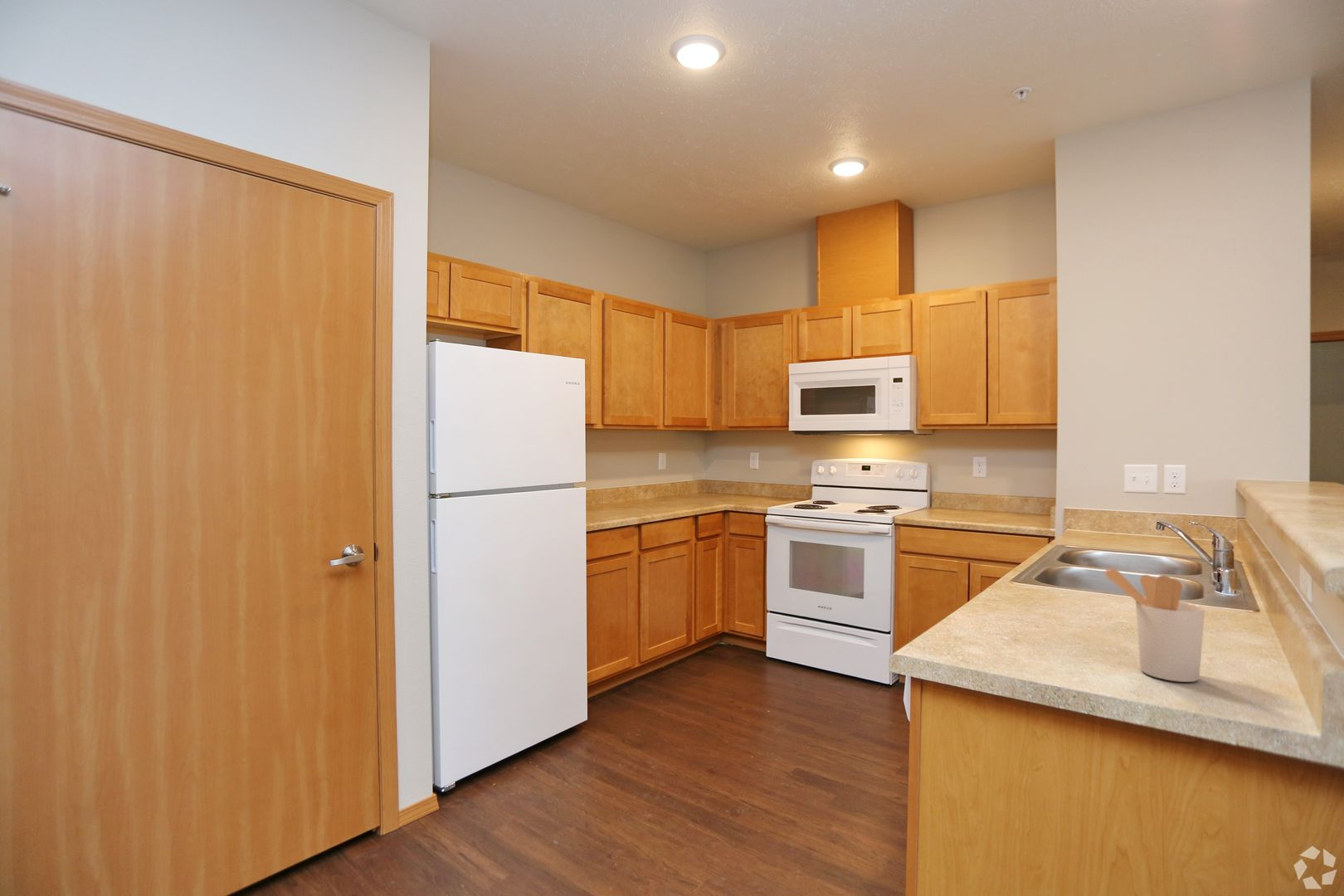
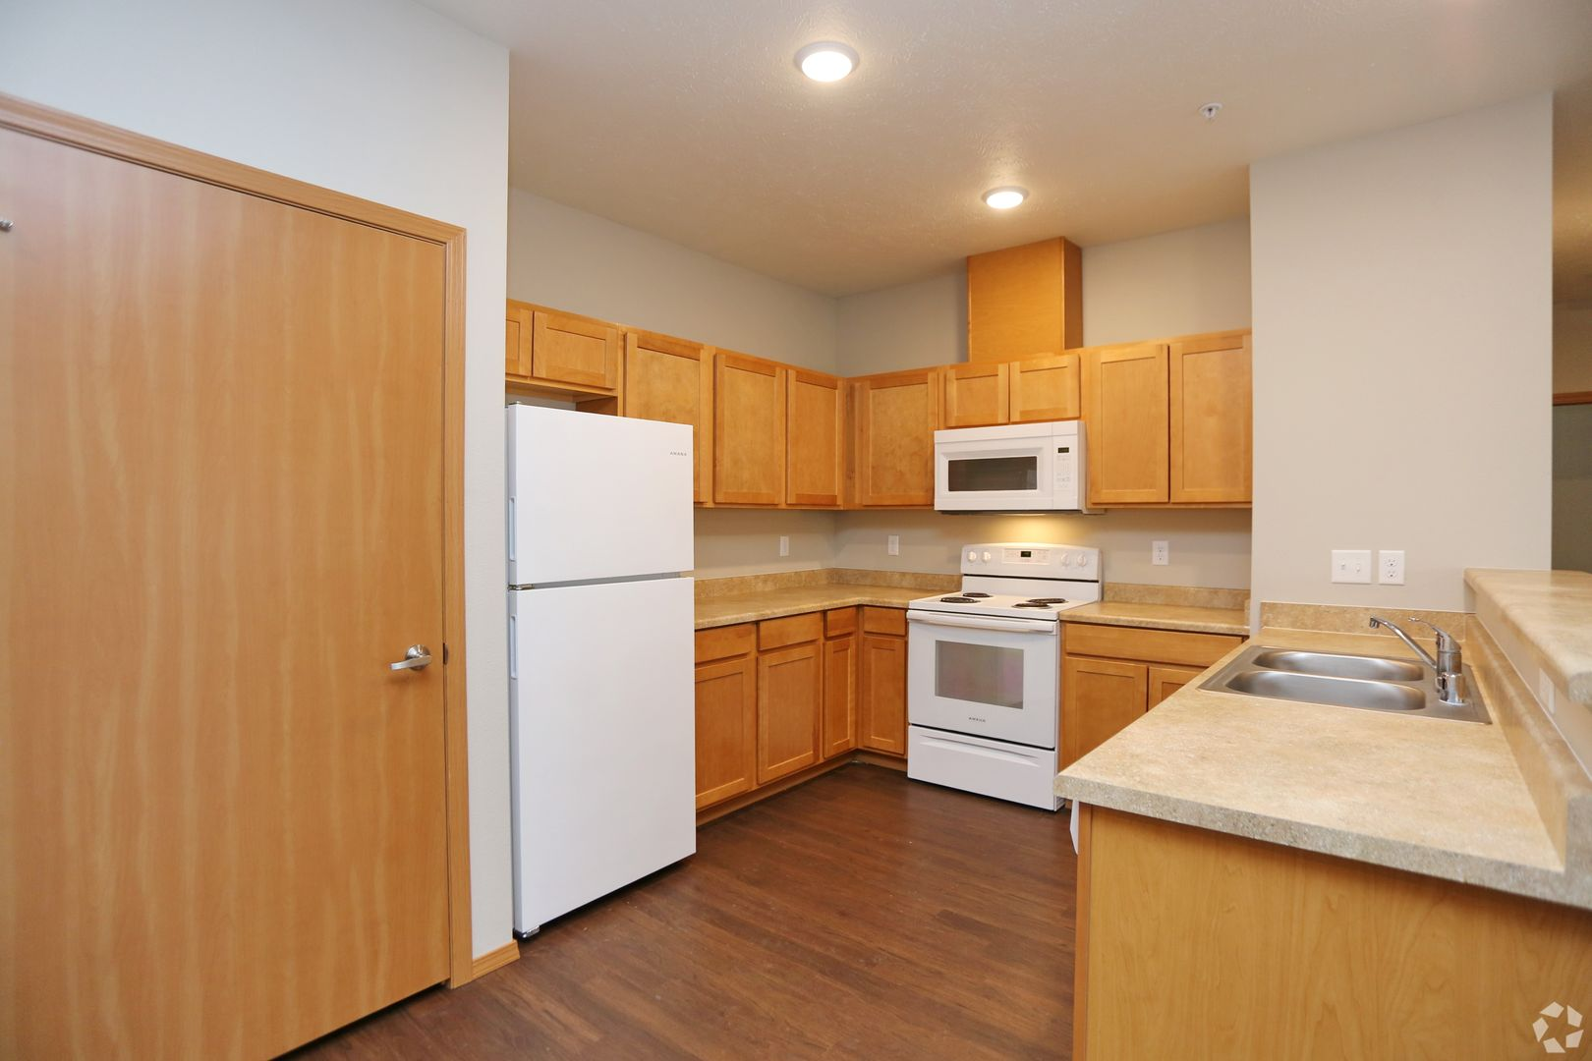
- utensil holder [1102,567,1205,683]
